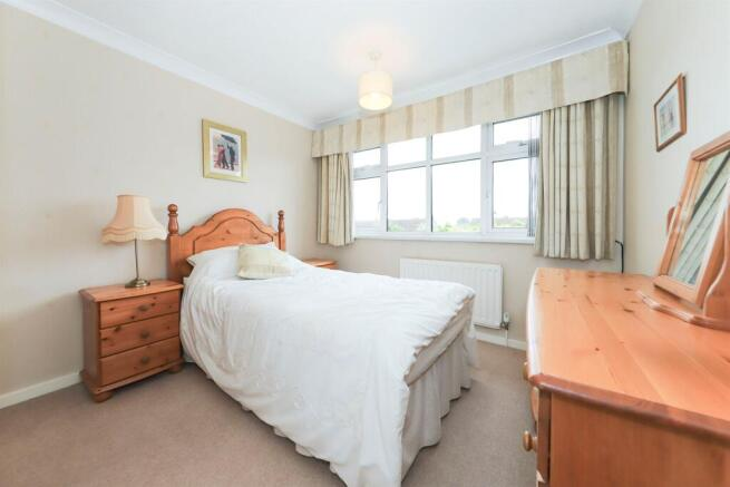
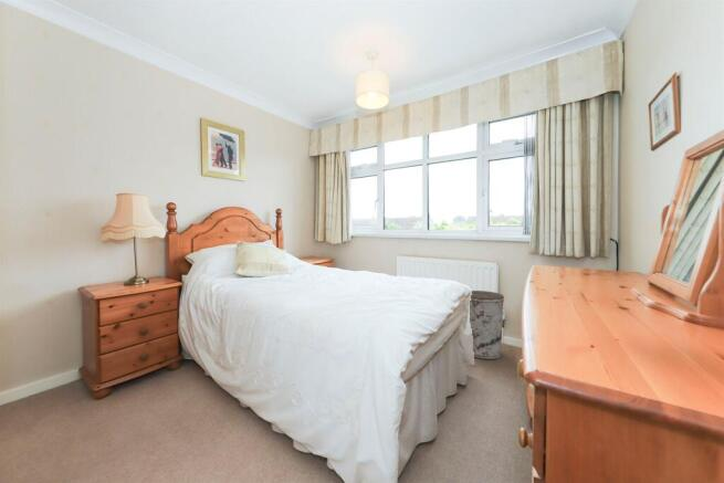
+ trash can [469,290,505,360]
